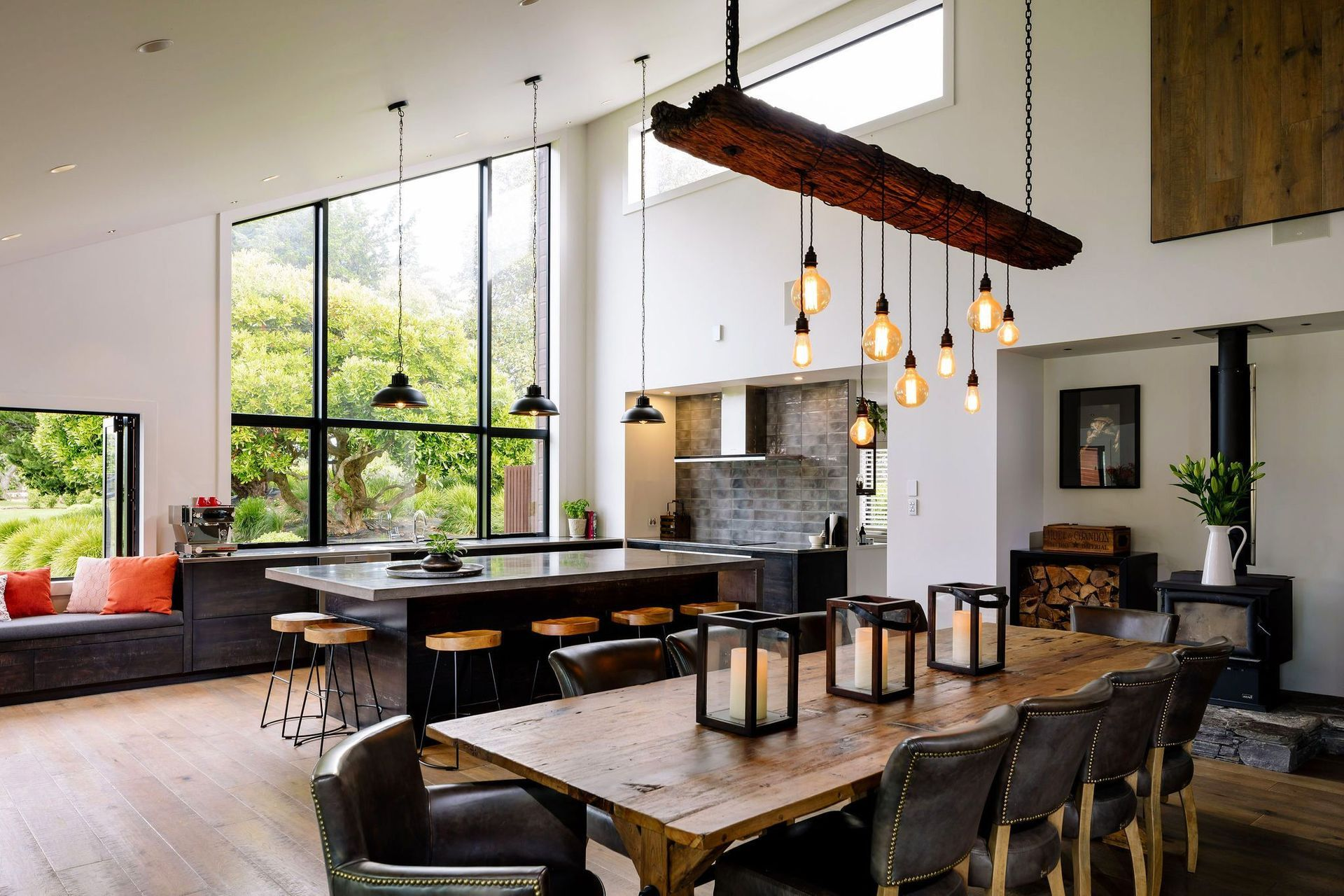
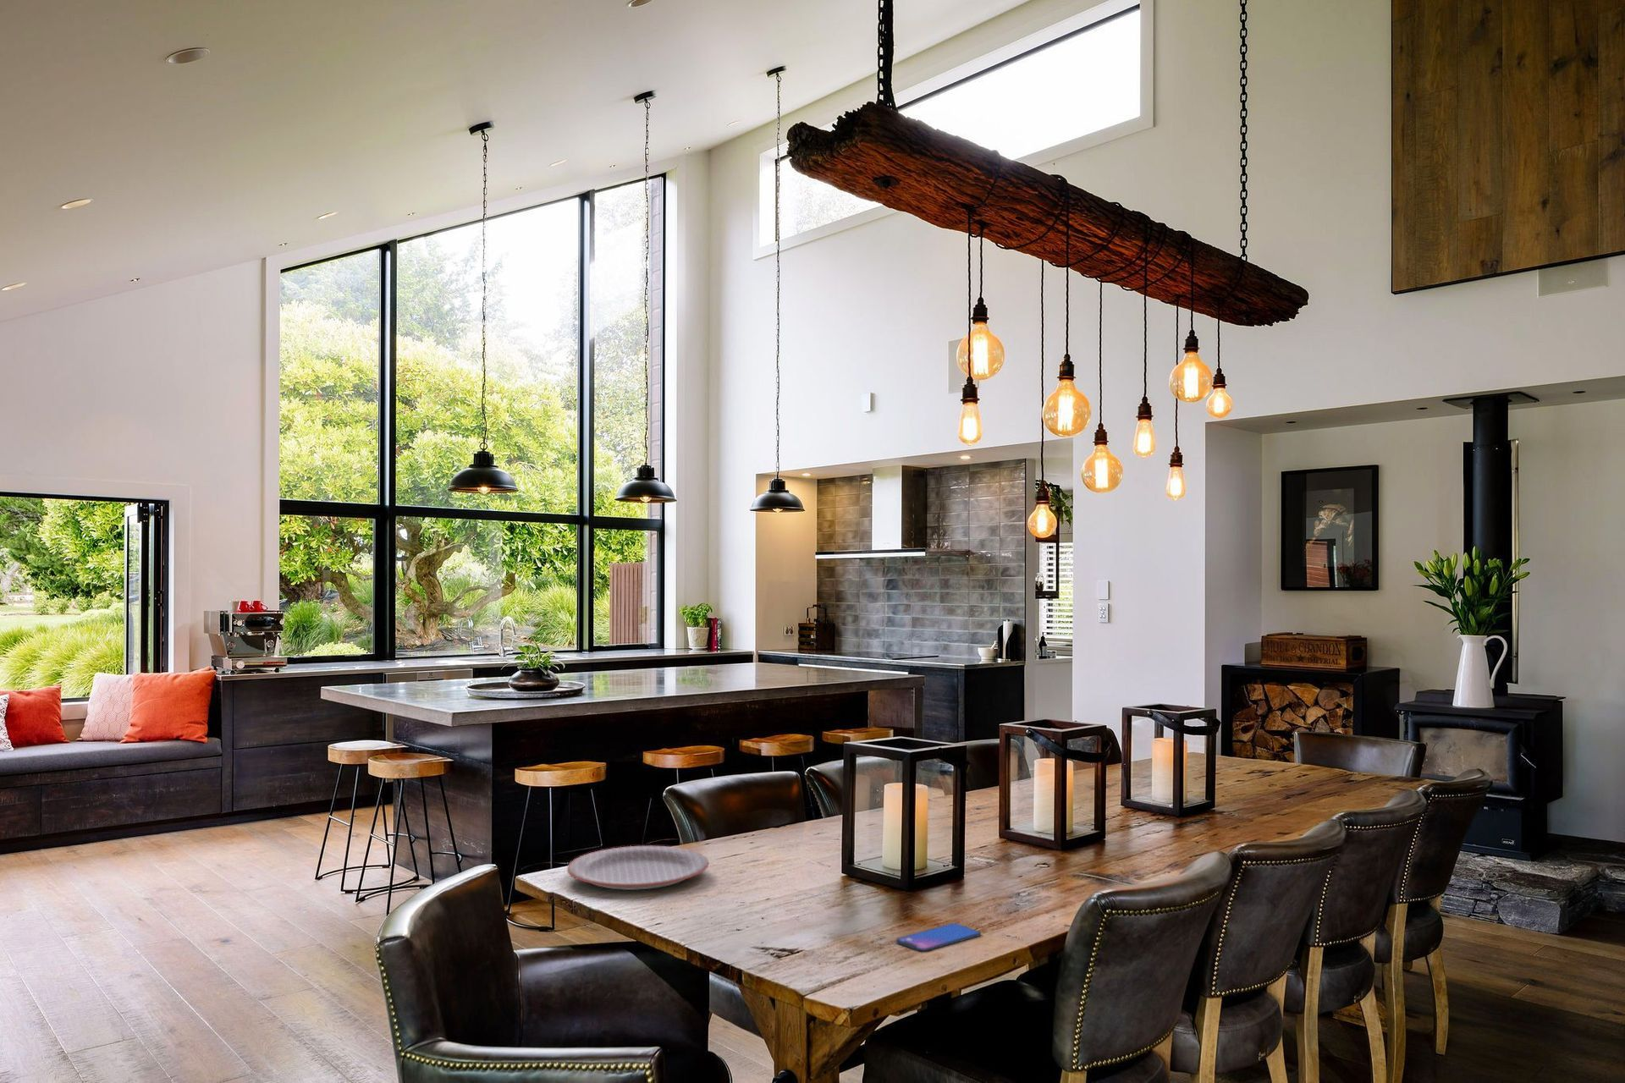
+ smartphone [896,922,982,952]
+ plate [566,845,710,891]
